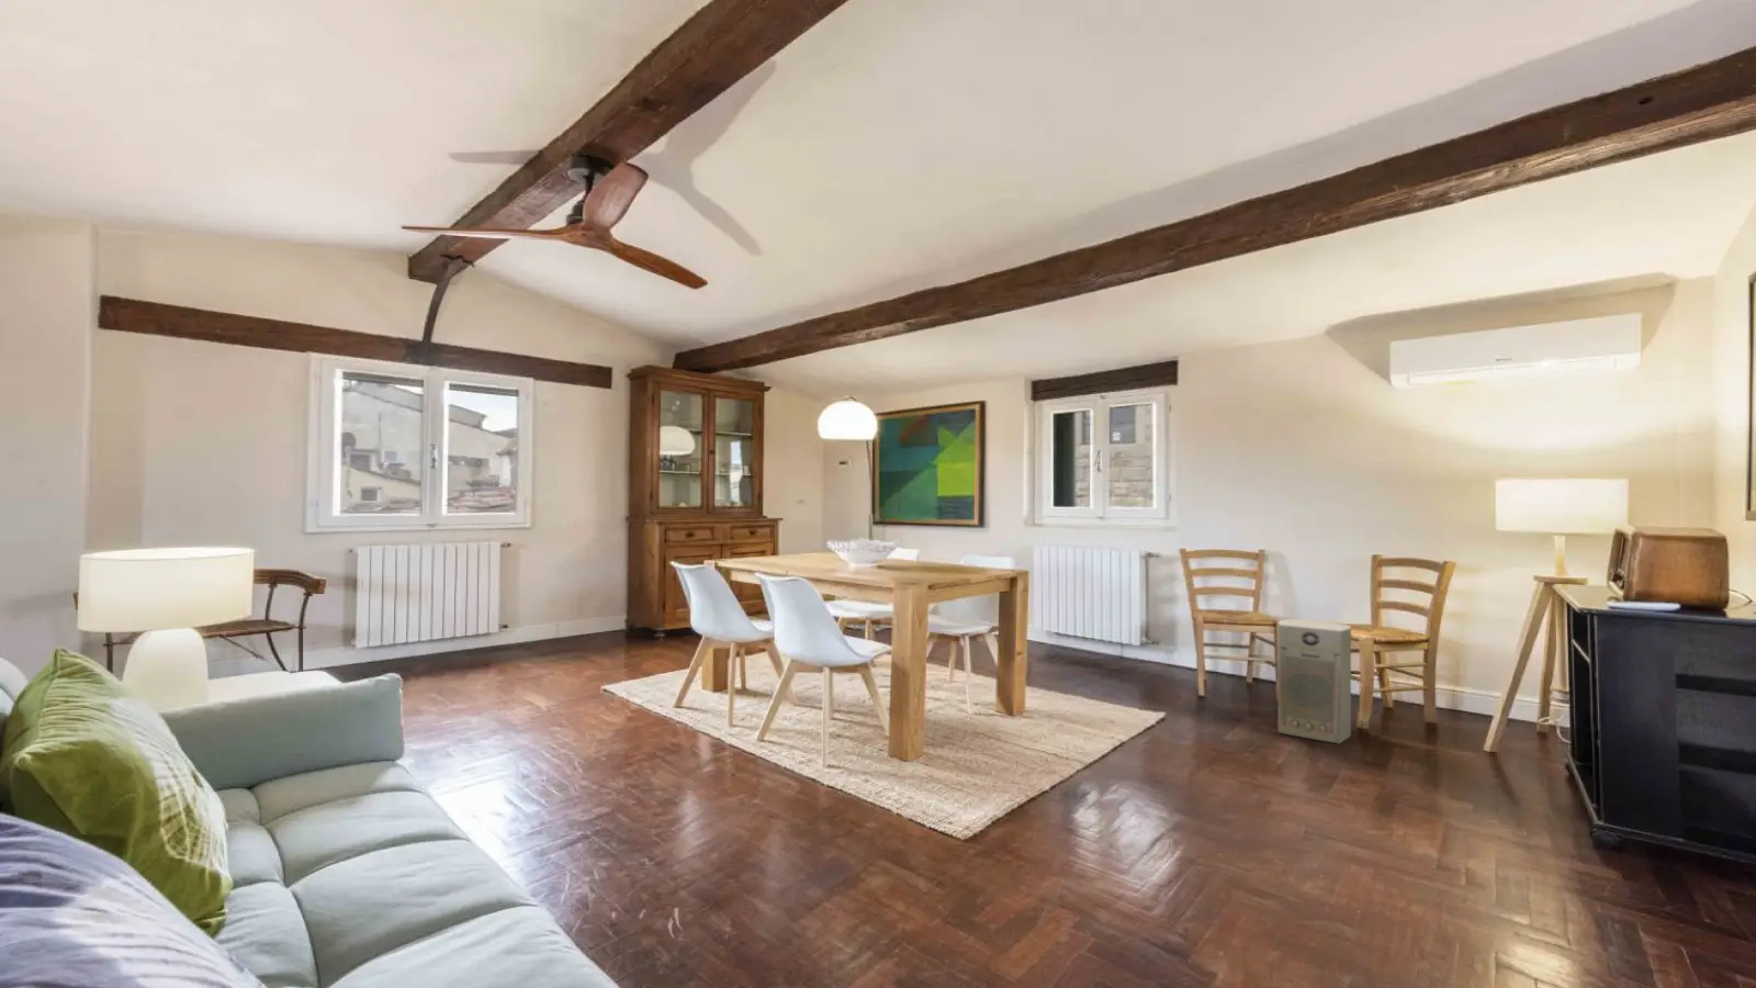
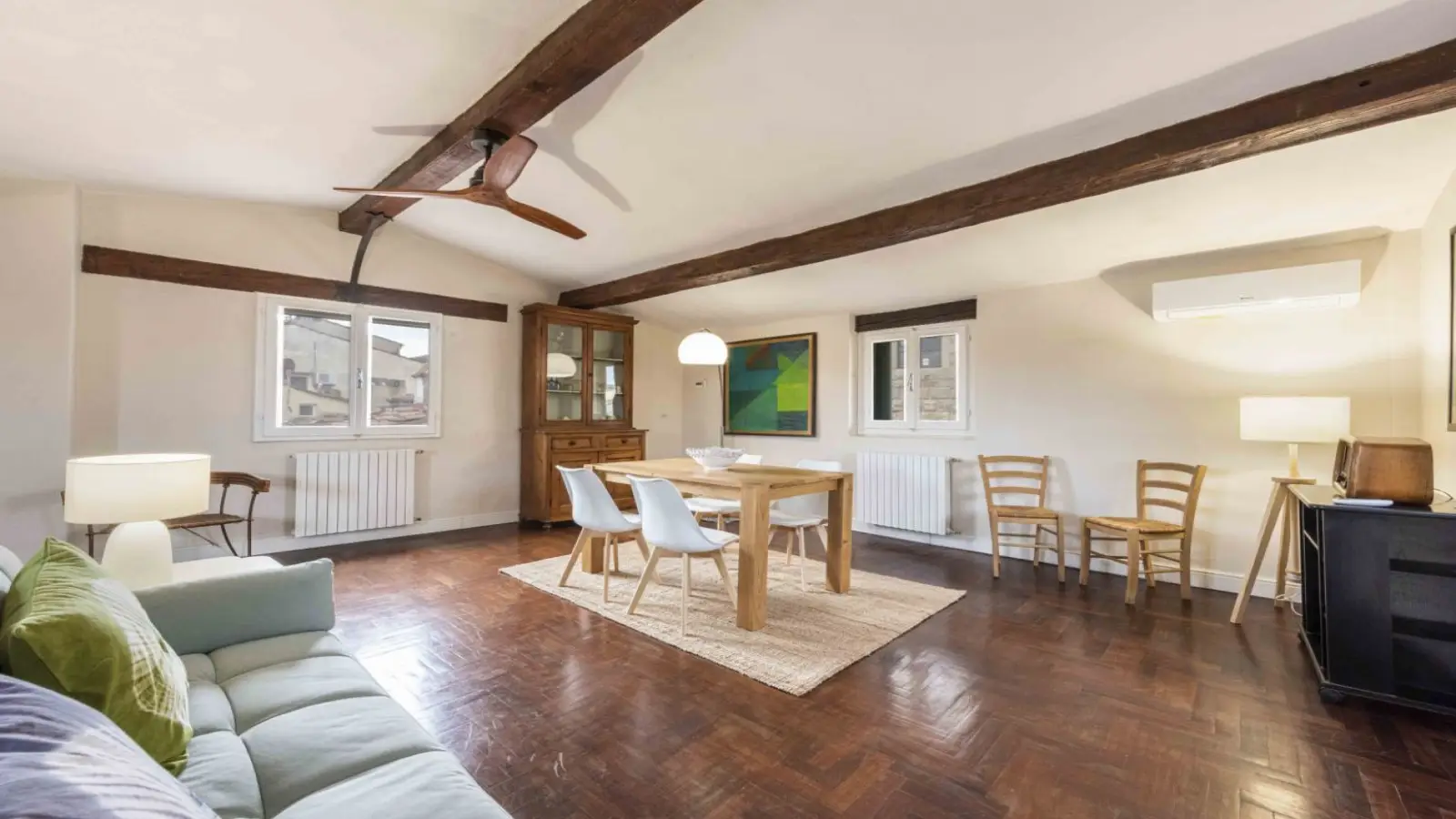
- fan [1276,618,1352,746]
